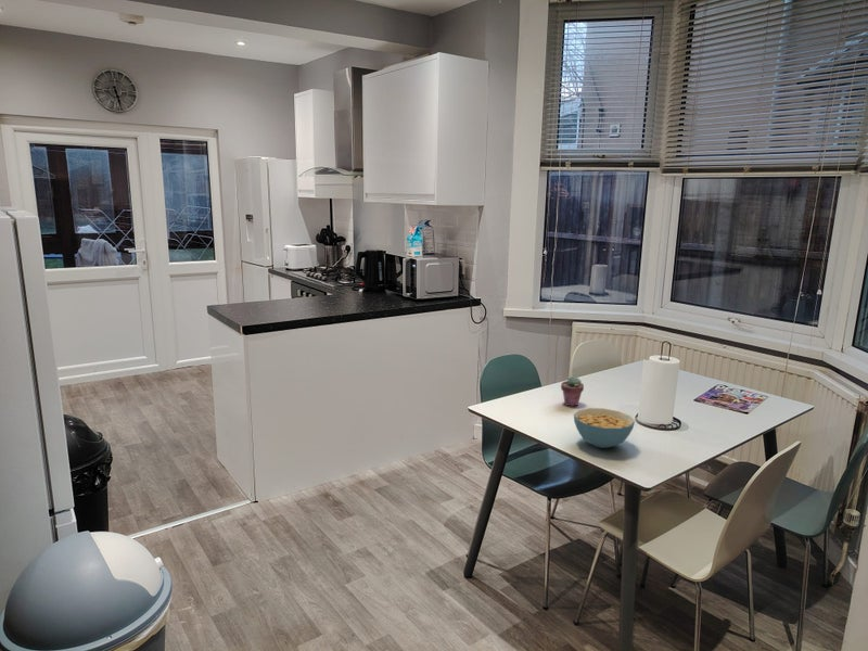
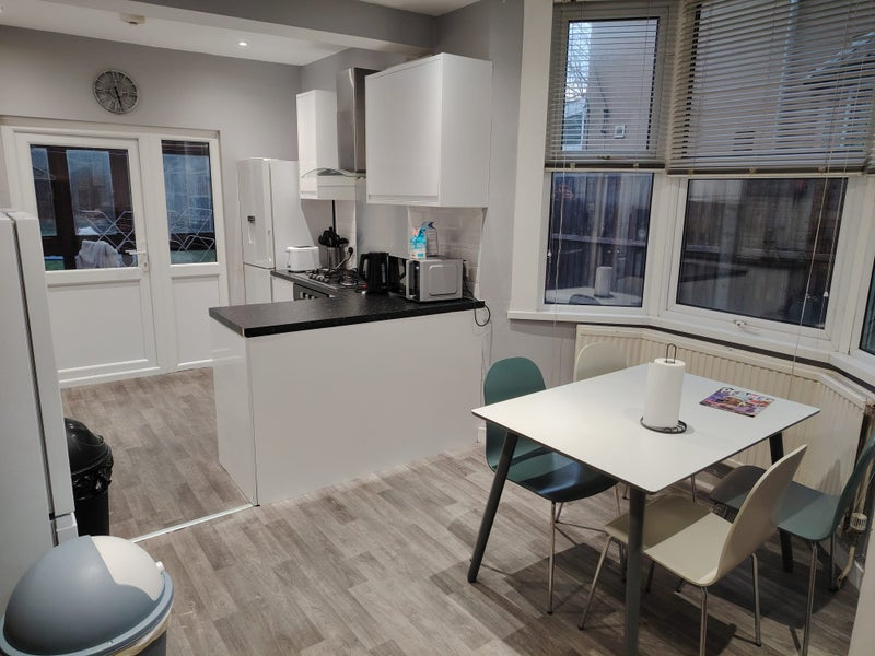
- cereal bowl [573,407,636,449]
- potted succulent [560,375,585,407]
